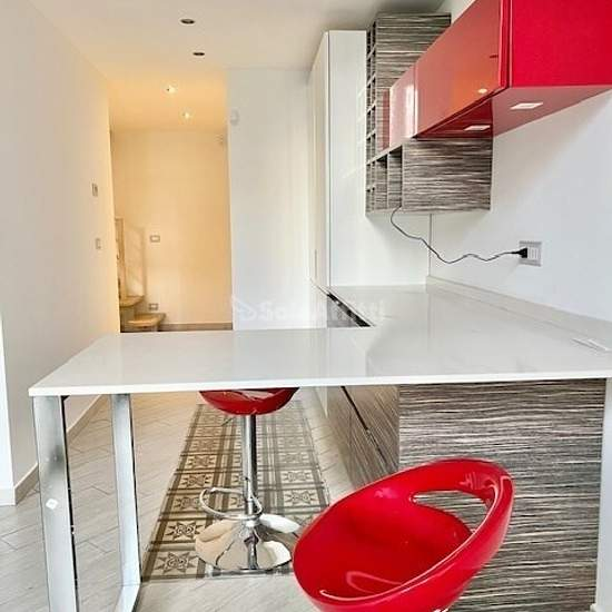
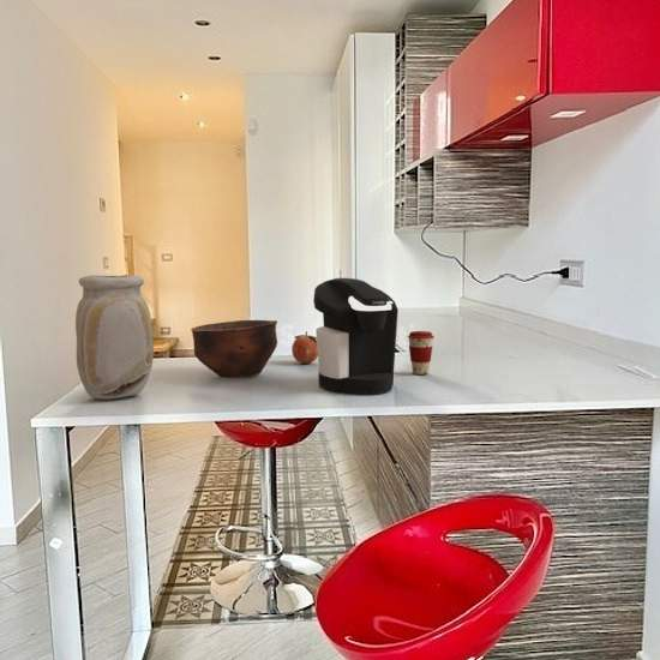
+ fruit [290,330,318,364]
+ bowl [190,319,278,378]
+ coffee maker [312,277,400,396]
+ vase [74,274,155,401]
+ coffee cup [407,330,436,376]
